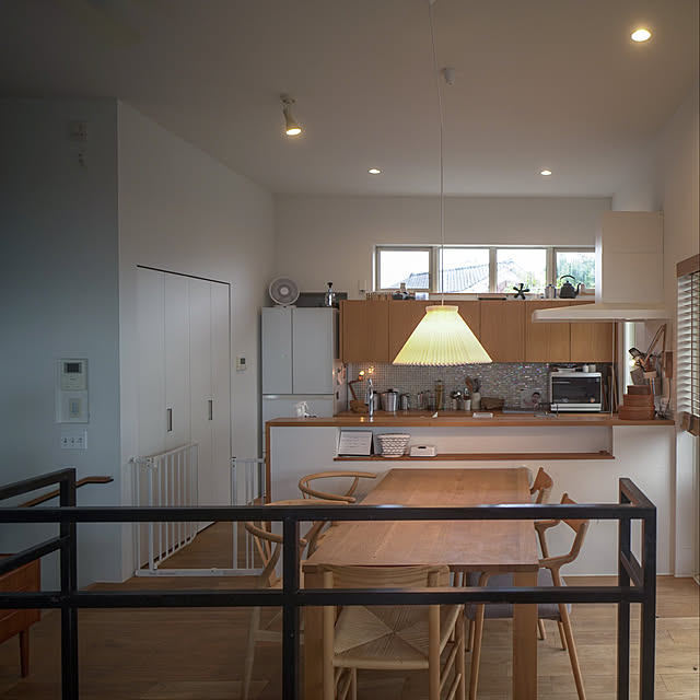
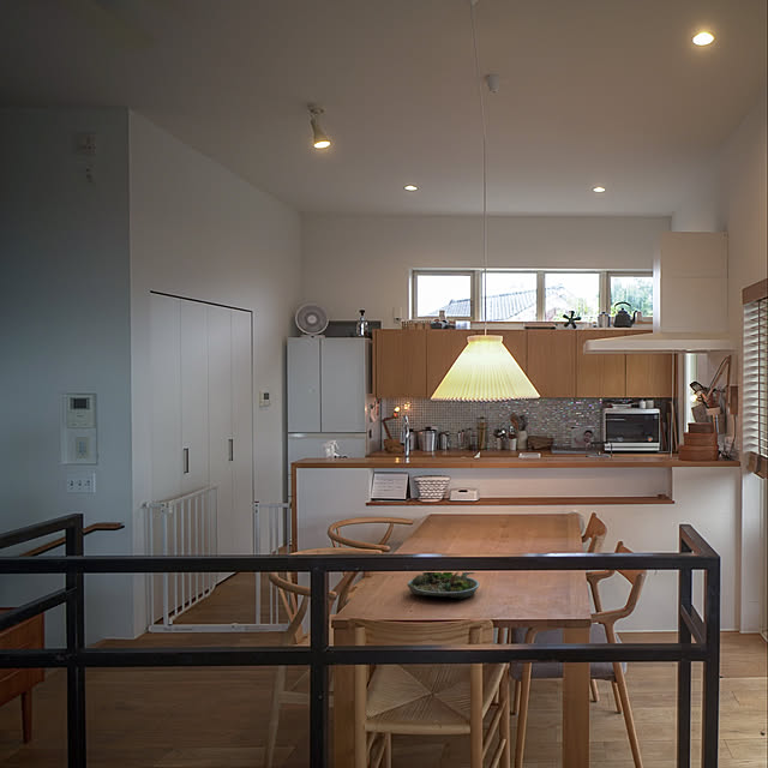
+ succulent planter [406,571,481,601]
